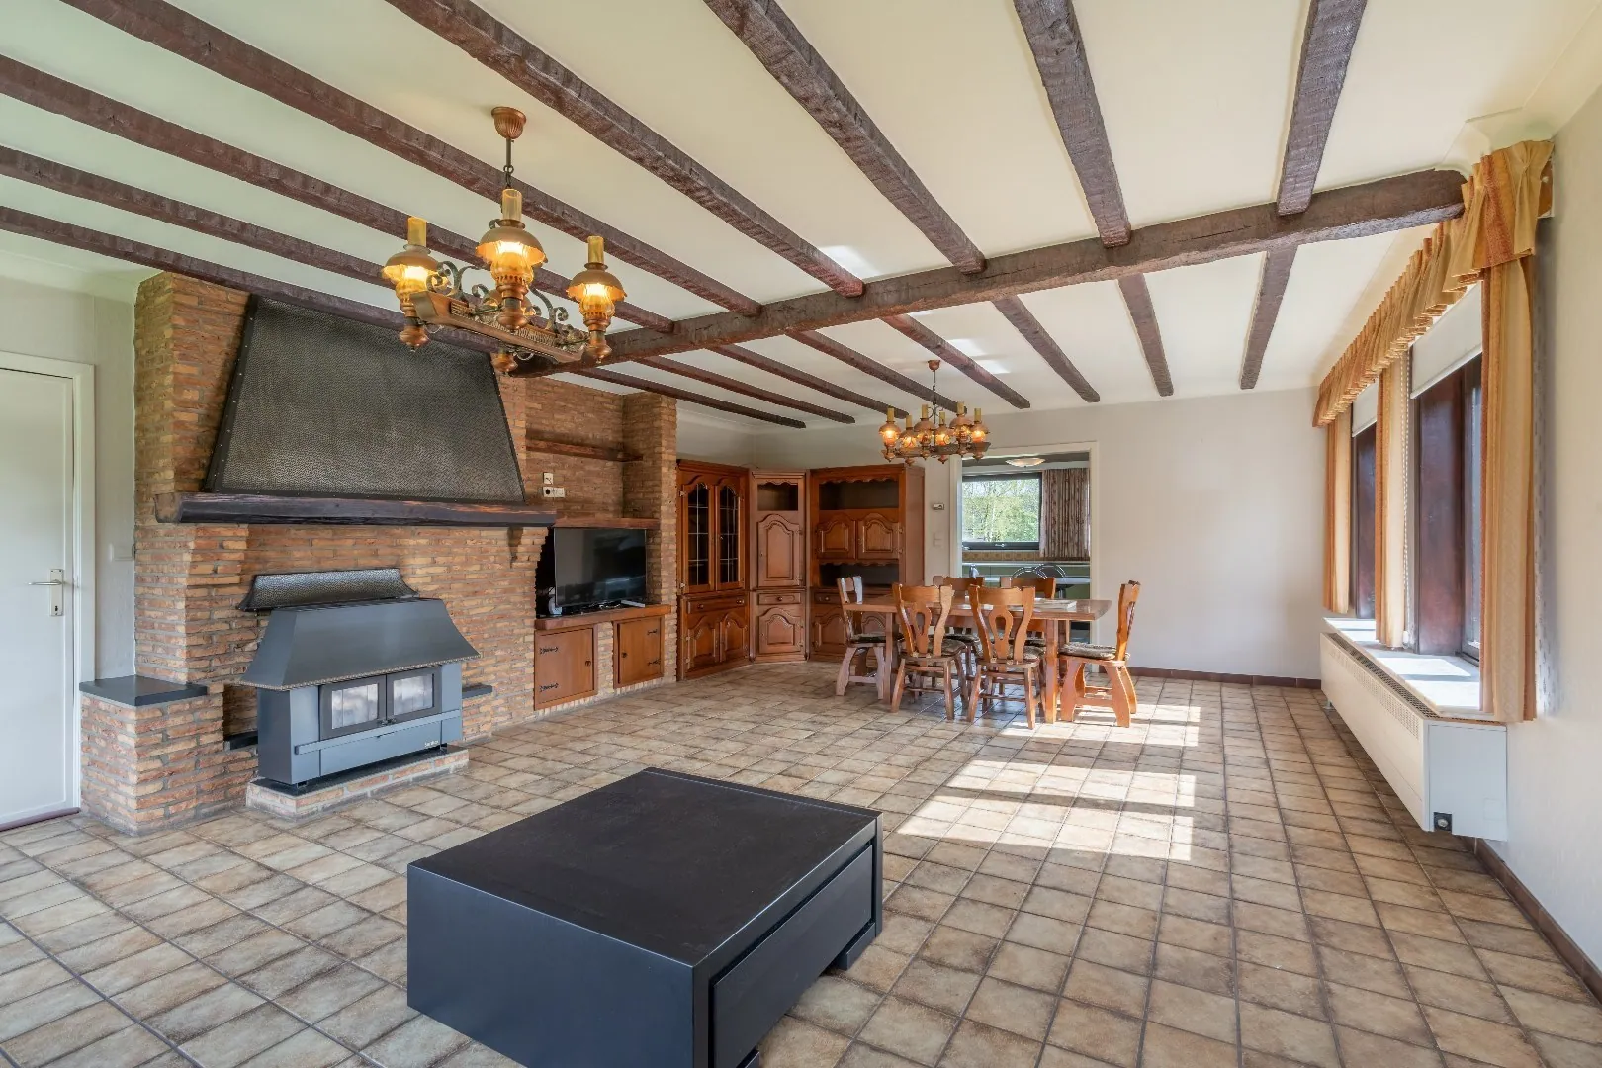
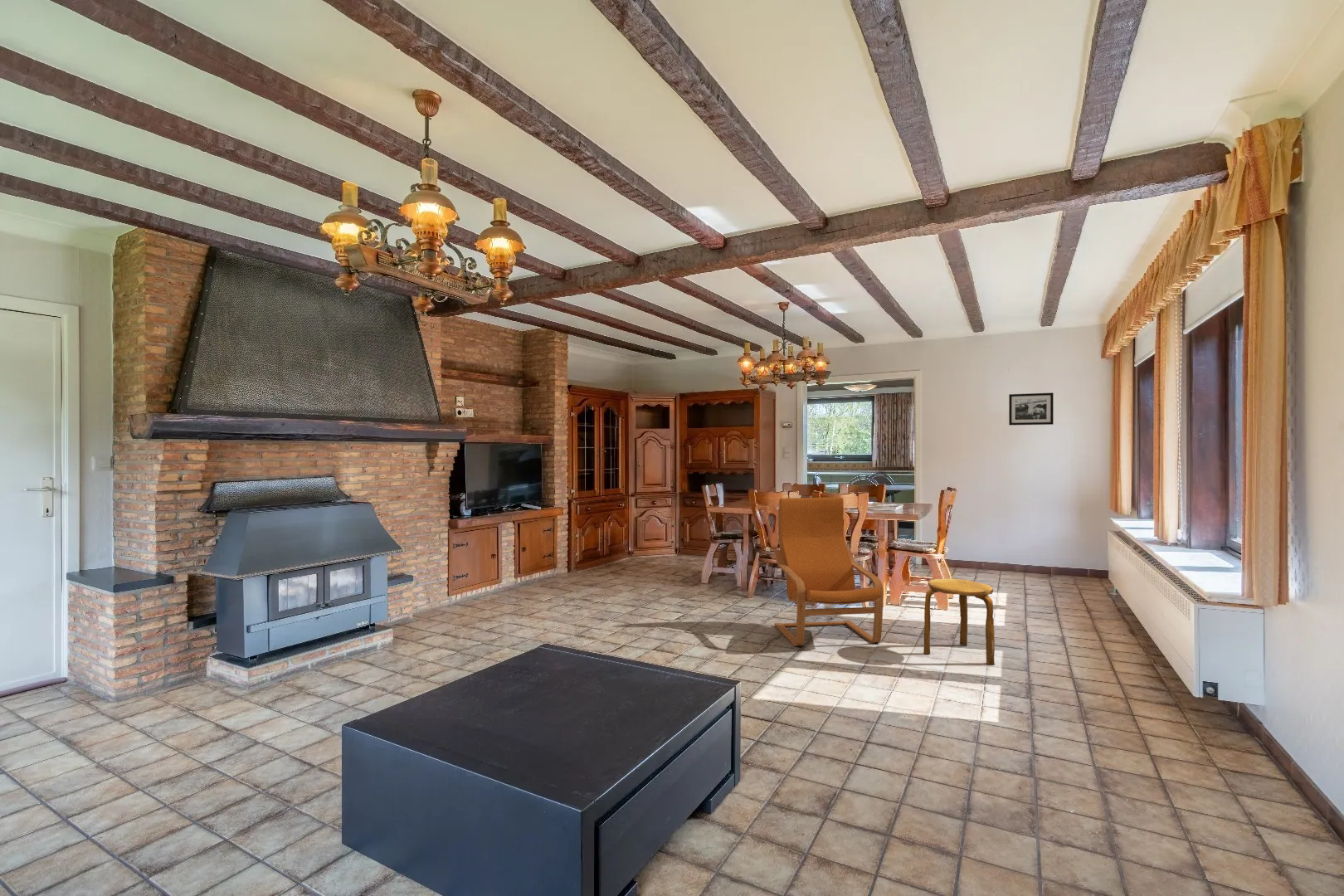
+ stool [923,578,996,666]
+ armchair [773,497,884,649]
+ picture frame [1008,392,1054,426]
